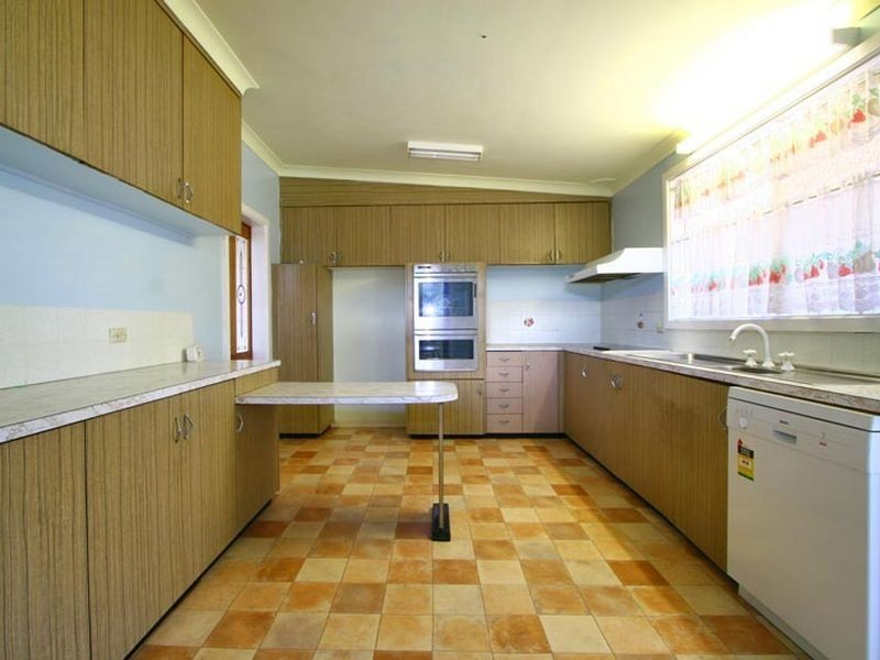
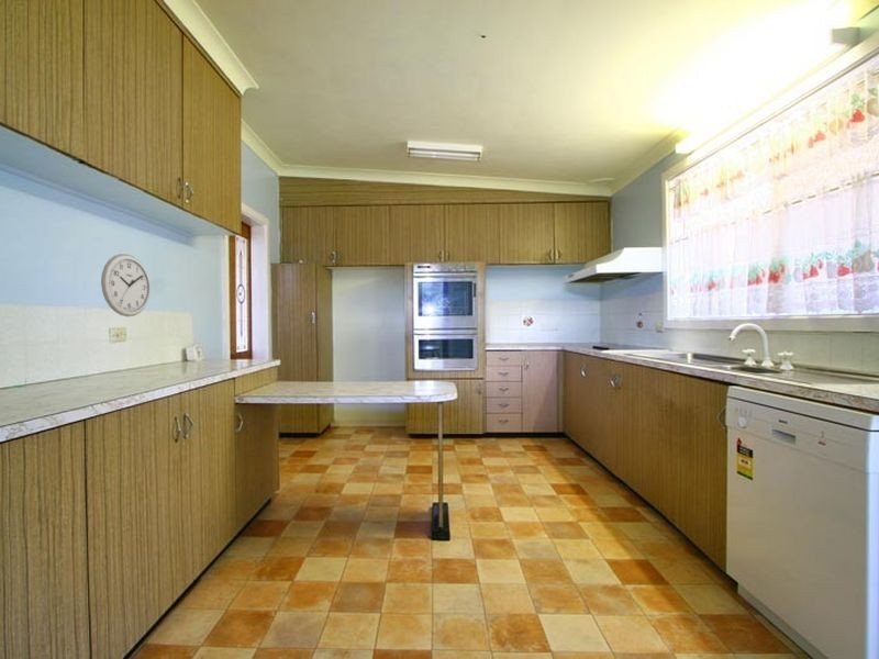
+ wall clock [100,253,152,317]
